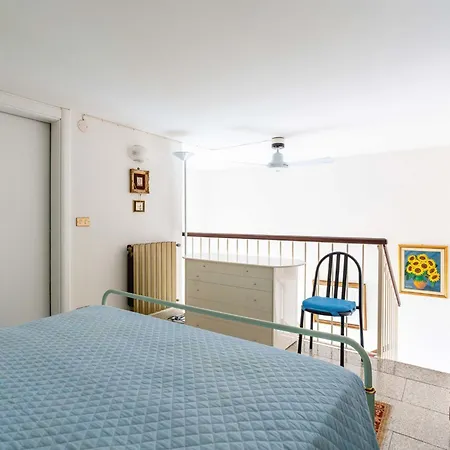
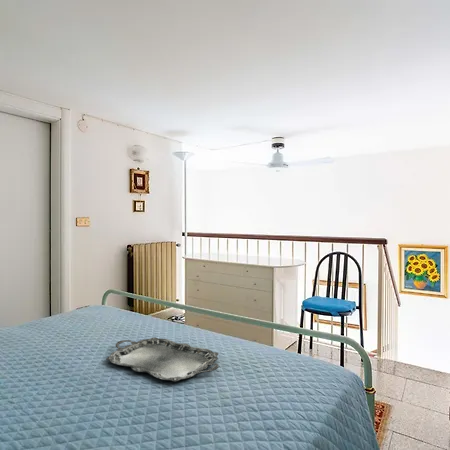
+ serving tray [105,336,220,383]
